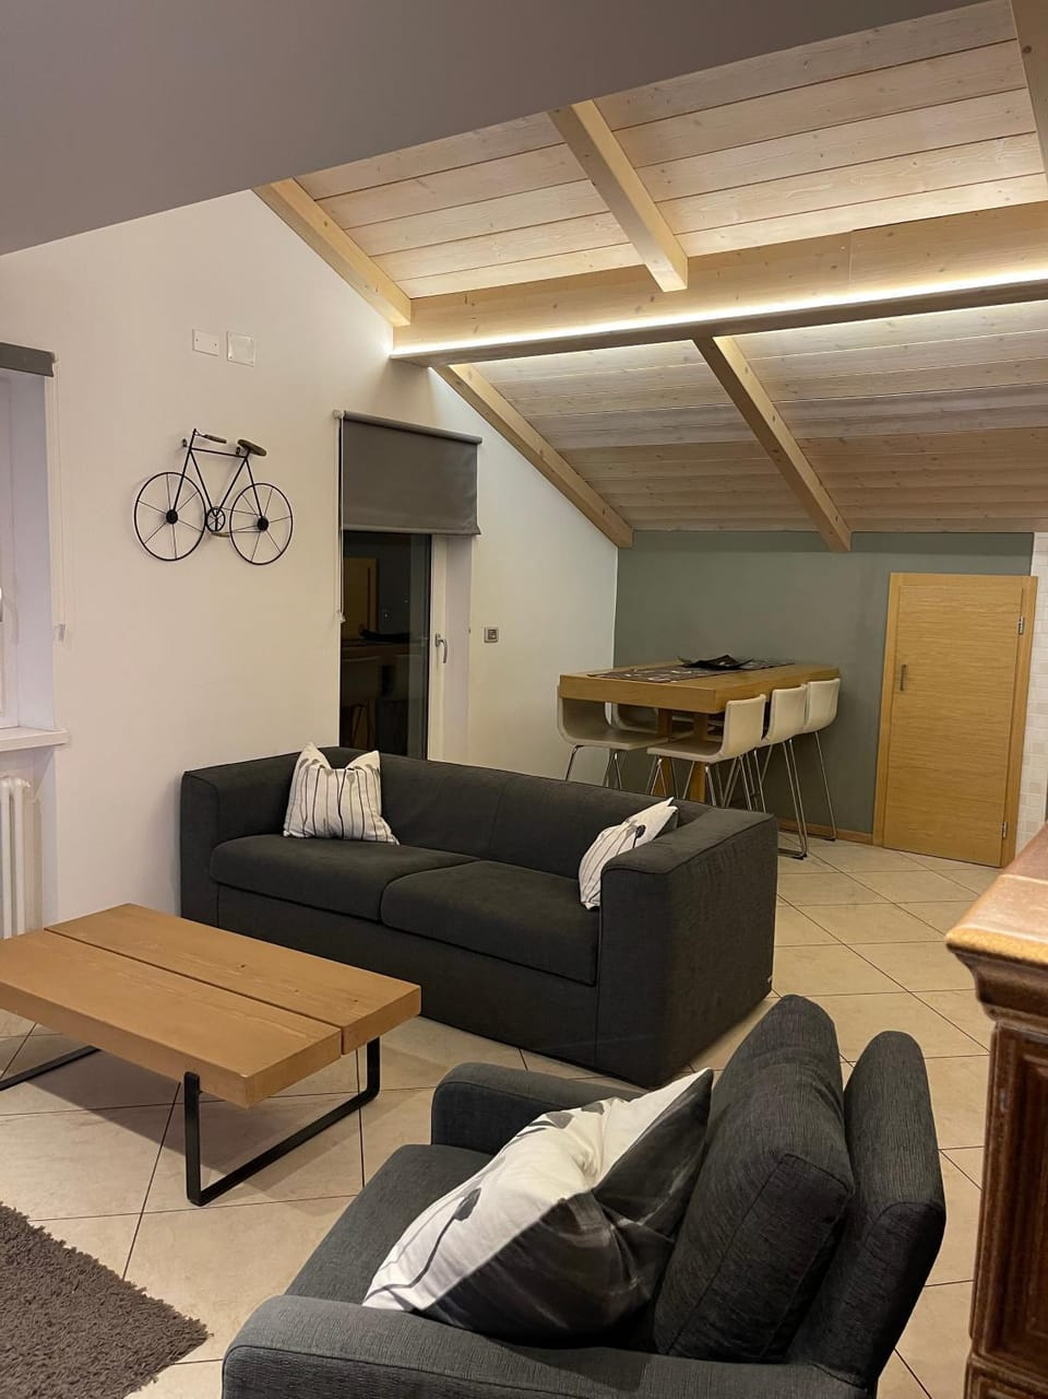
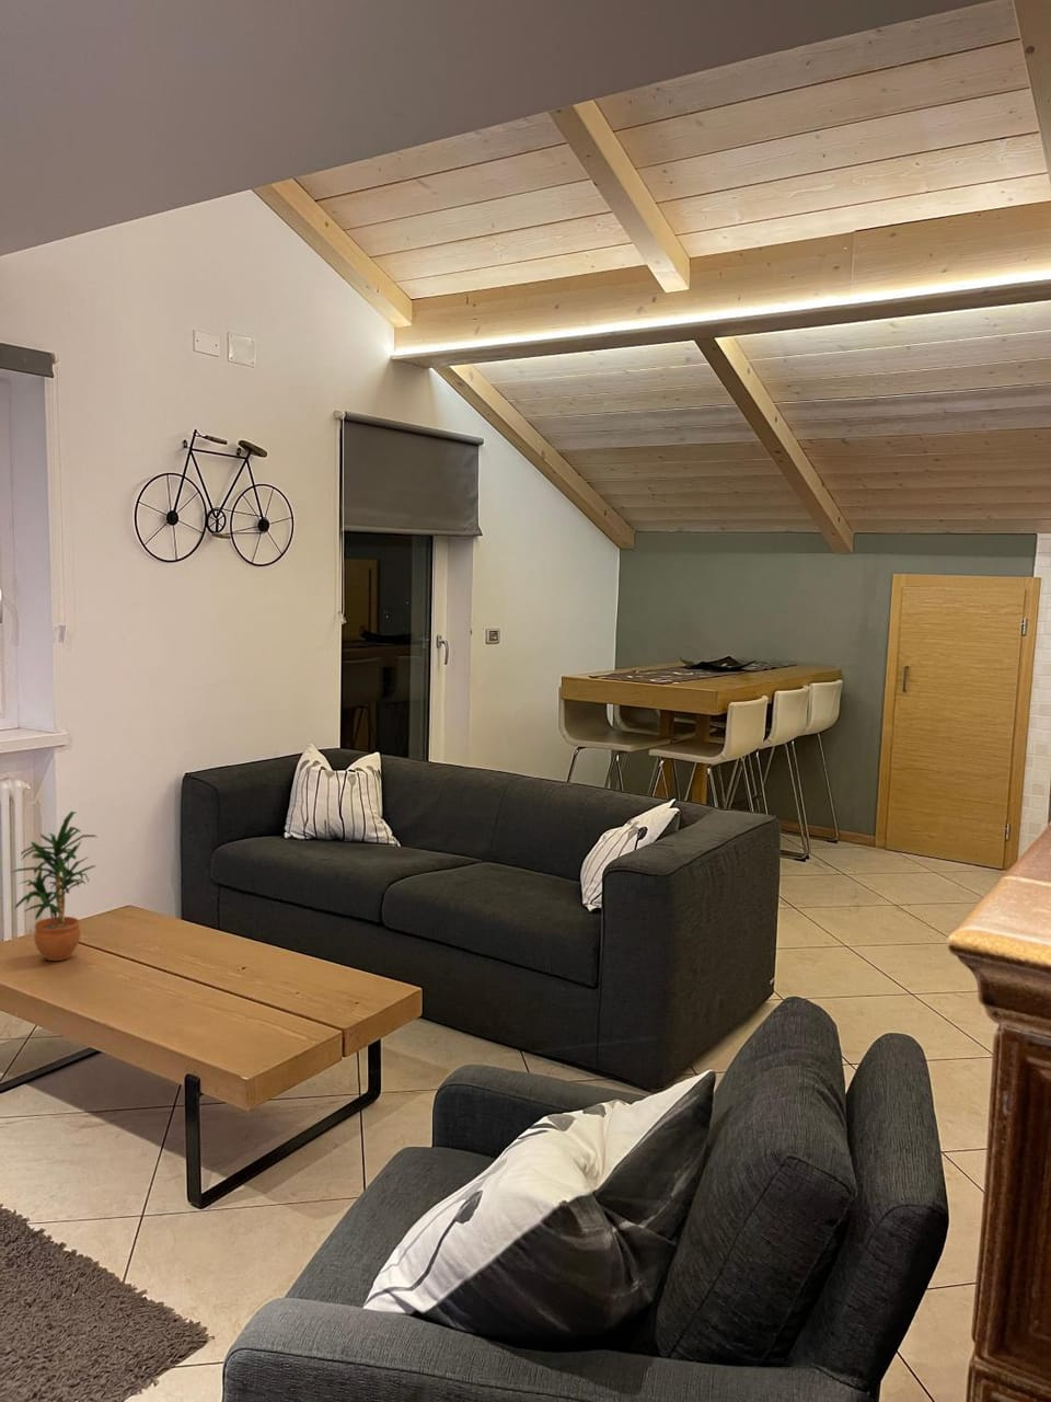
+ potted plant [10,810,97,962]
